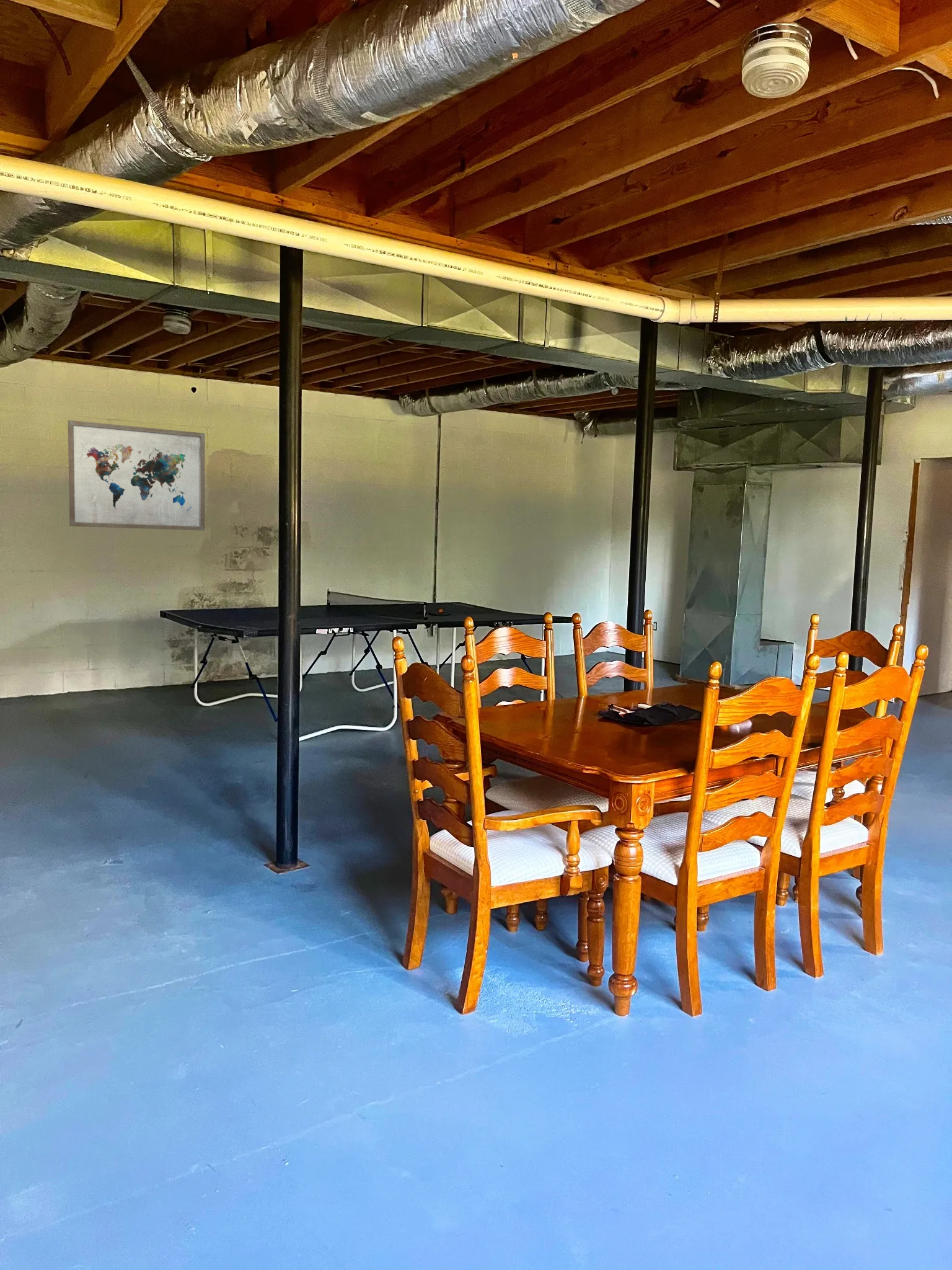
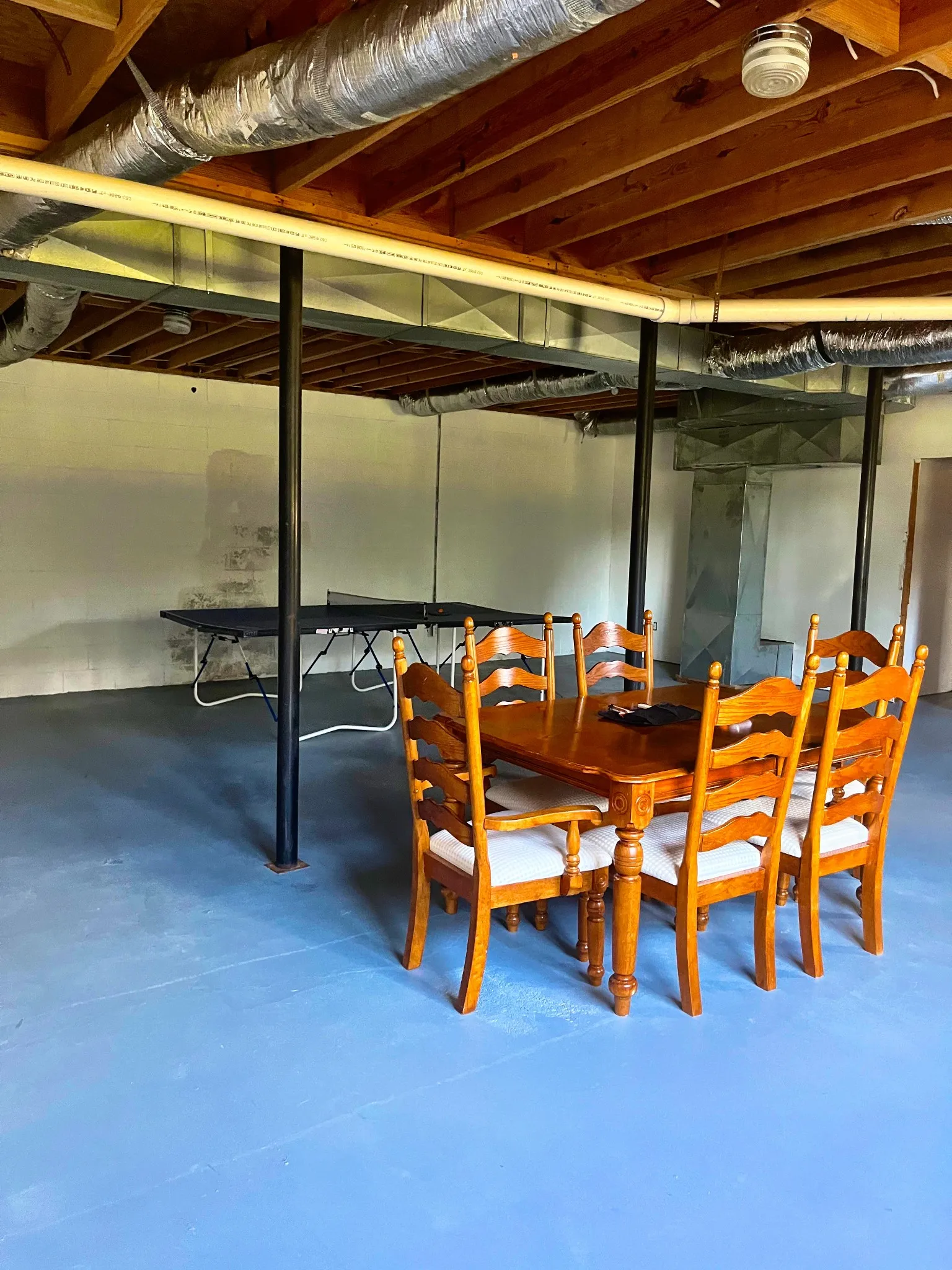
- wall art [68,420,206,531]
